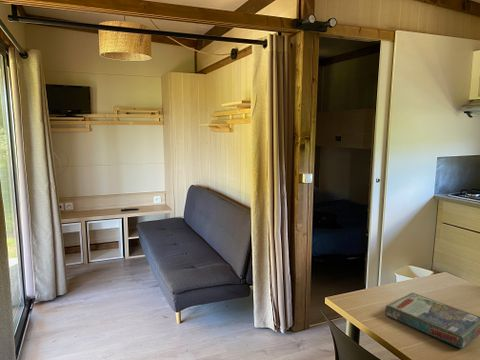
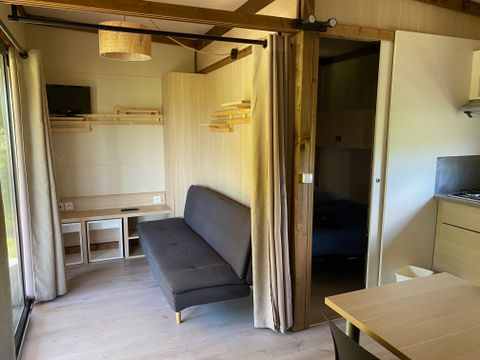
- board game [384,292,480,350]
